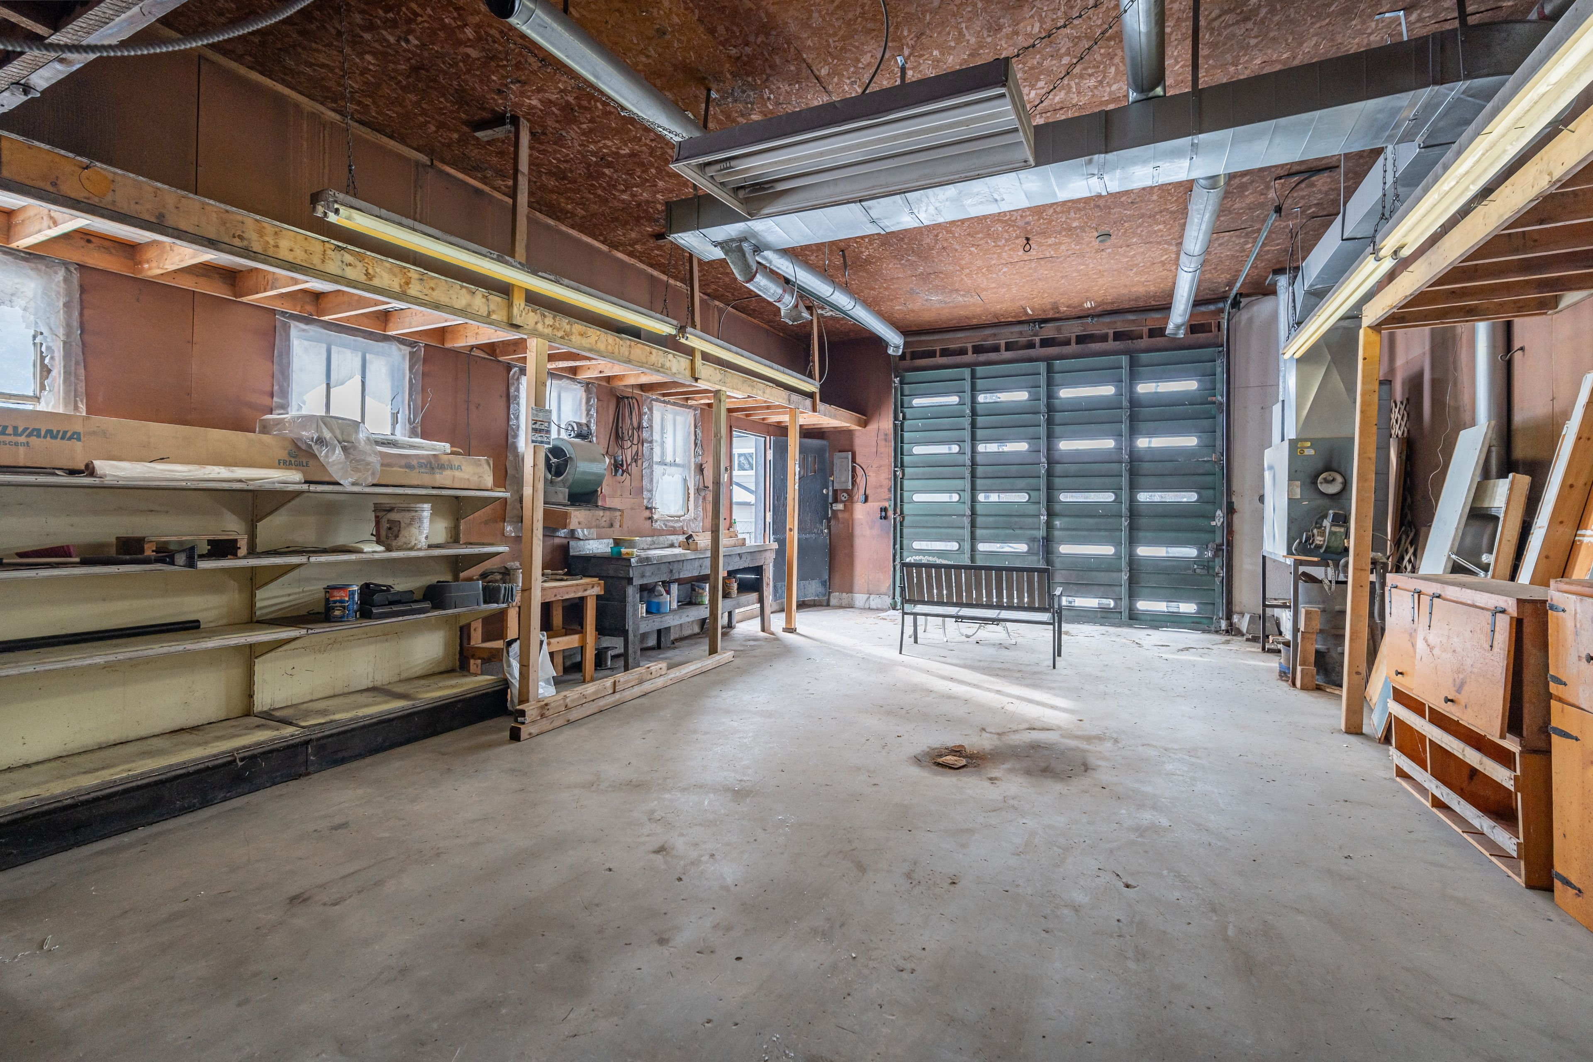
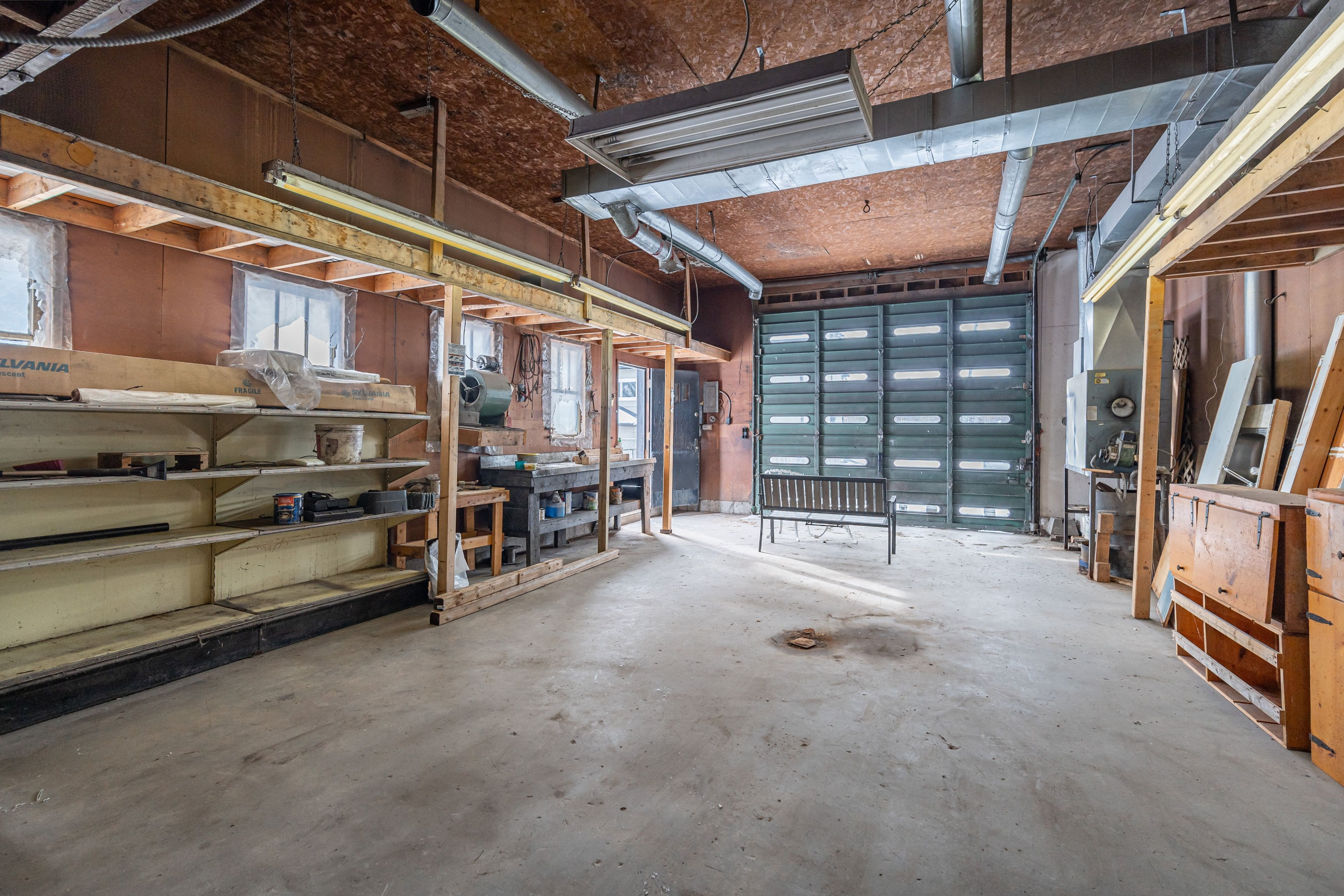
- smoke detector [1095,230,1112,243]
